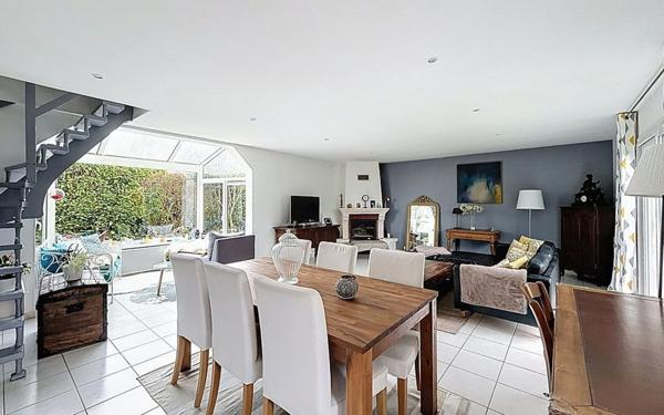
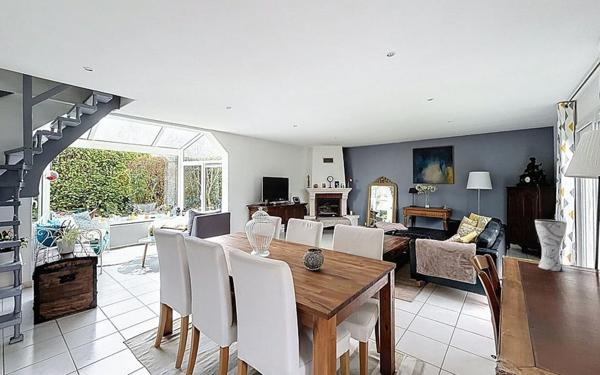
+ vase [534,219,568,272]
